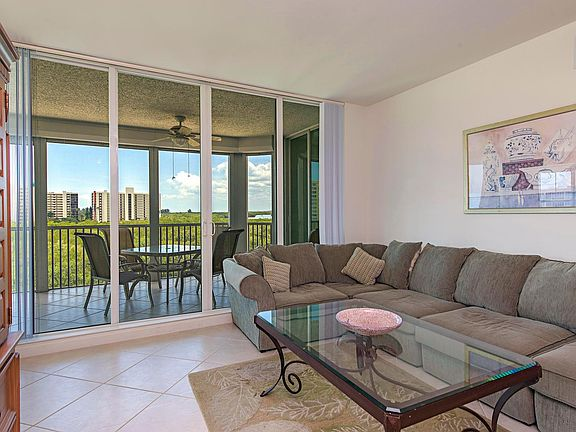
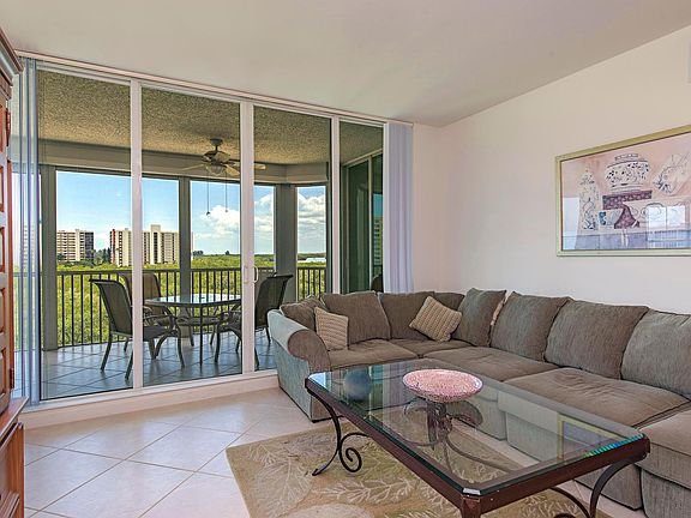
+ decorative ball [342,368,374,402]
